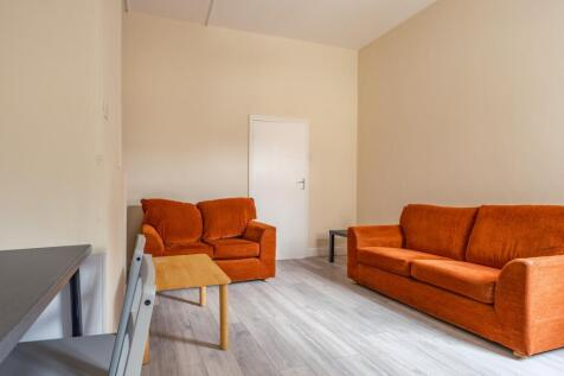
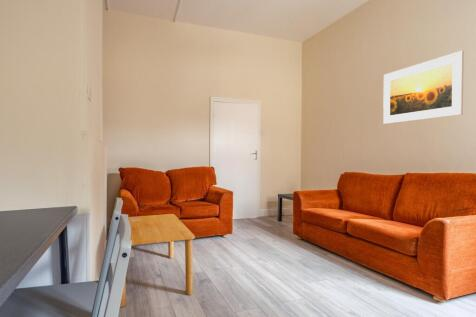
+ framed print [382,50,465,125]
